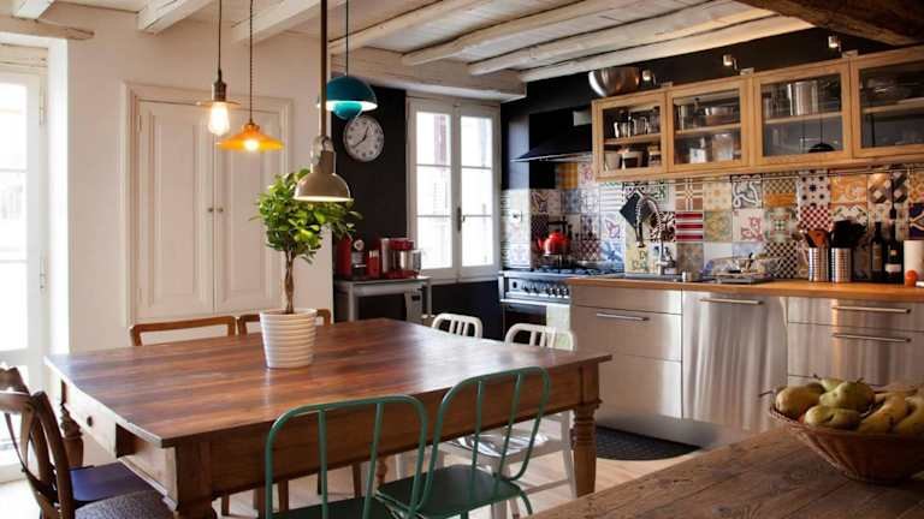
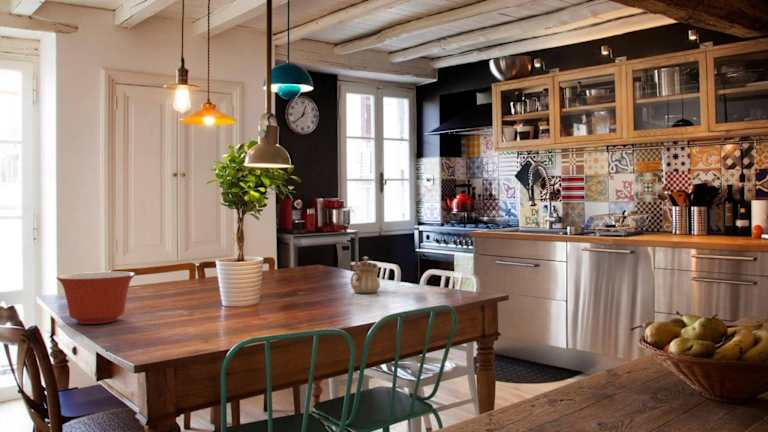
+ teapot [349,256,381,294]
+ mixing bowl [55,271,136,325]
